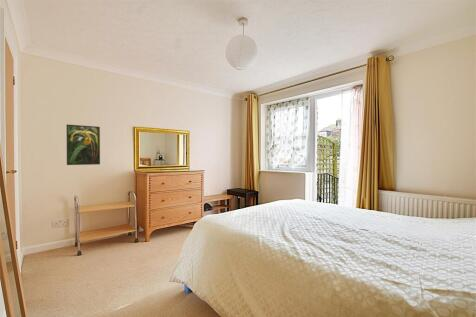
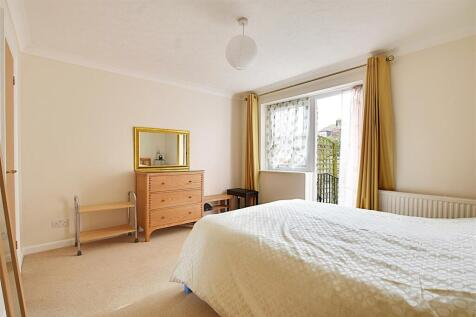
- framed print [66,123,101,166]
